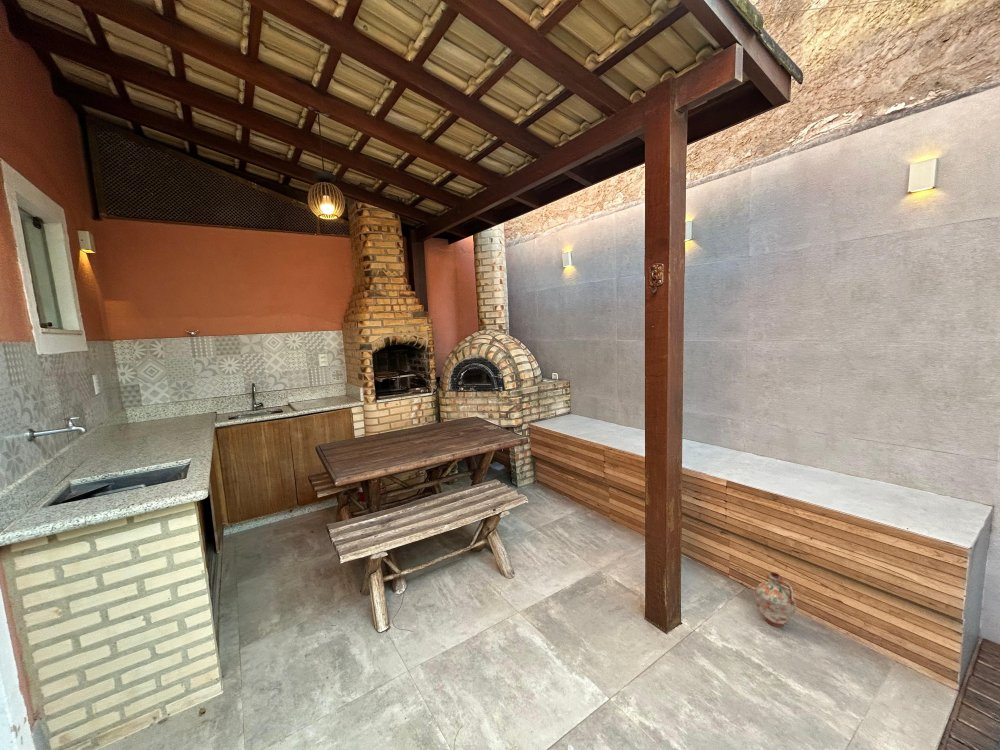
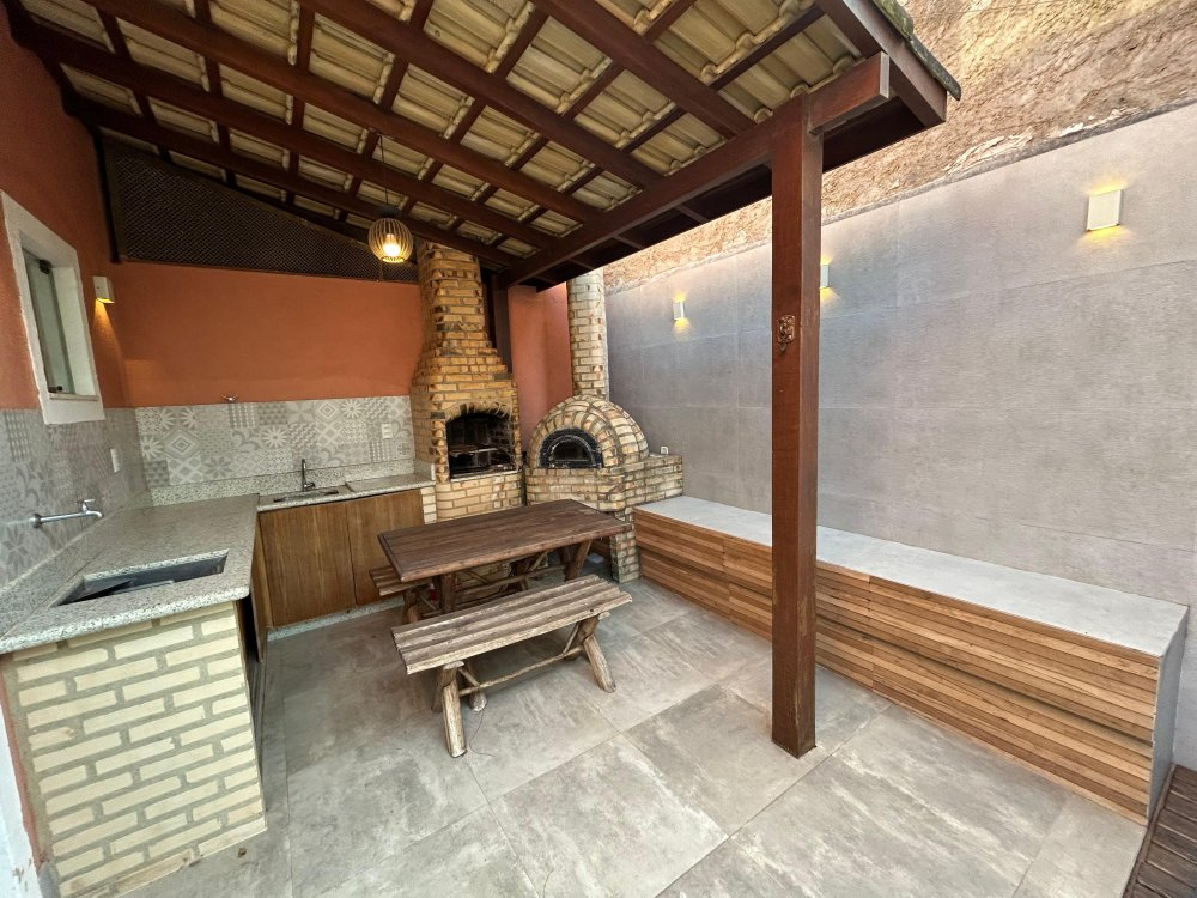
- ceramic jug [753,571,797,628]
